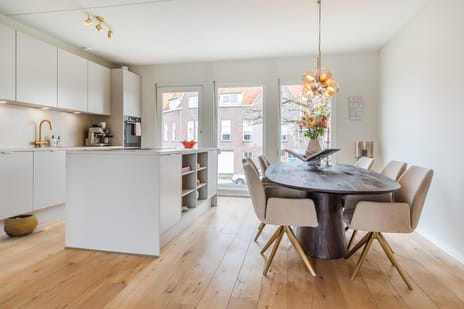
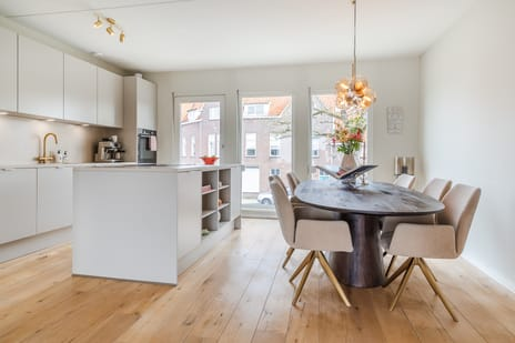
- clay pot [3,213,39,238]
